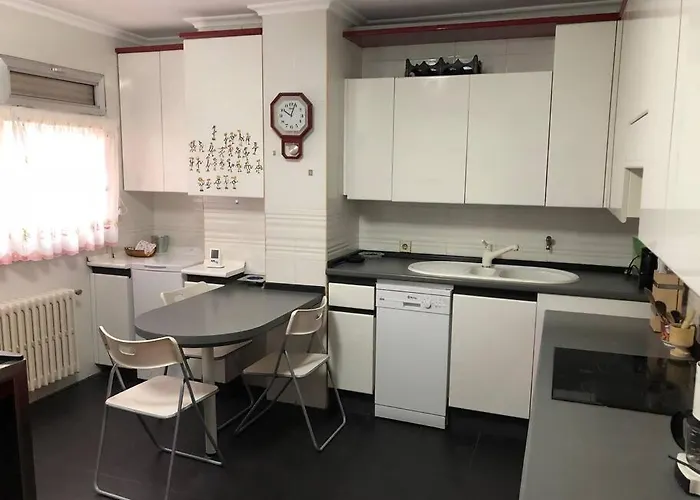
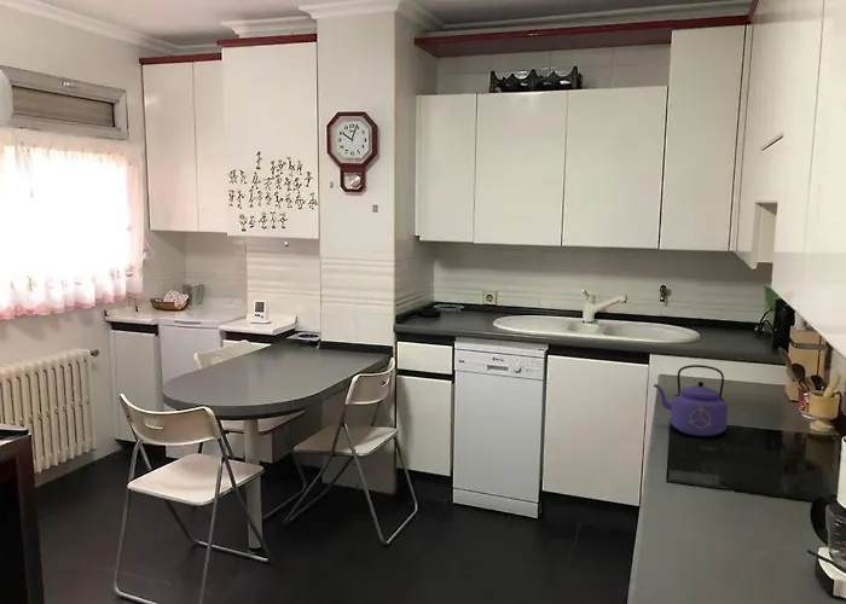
+ kettle [653,364,729,437]
